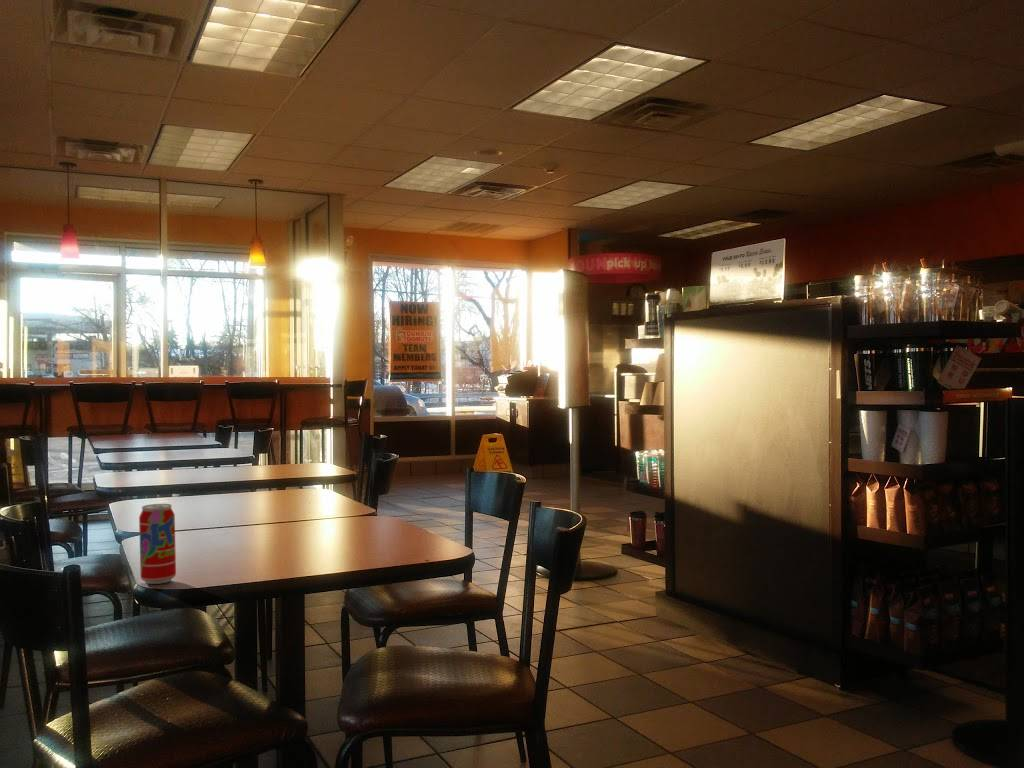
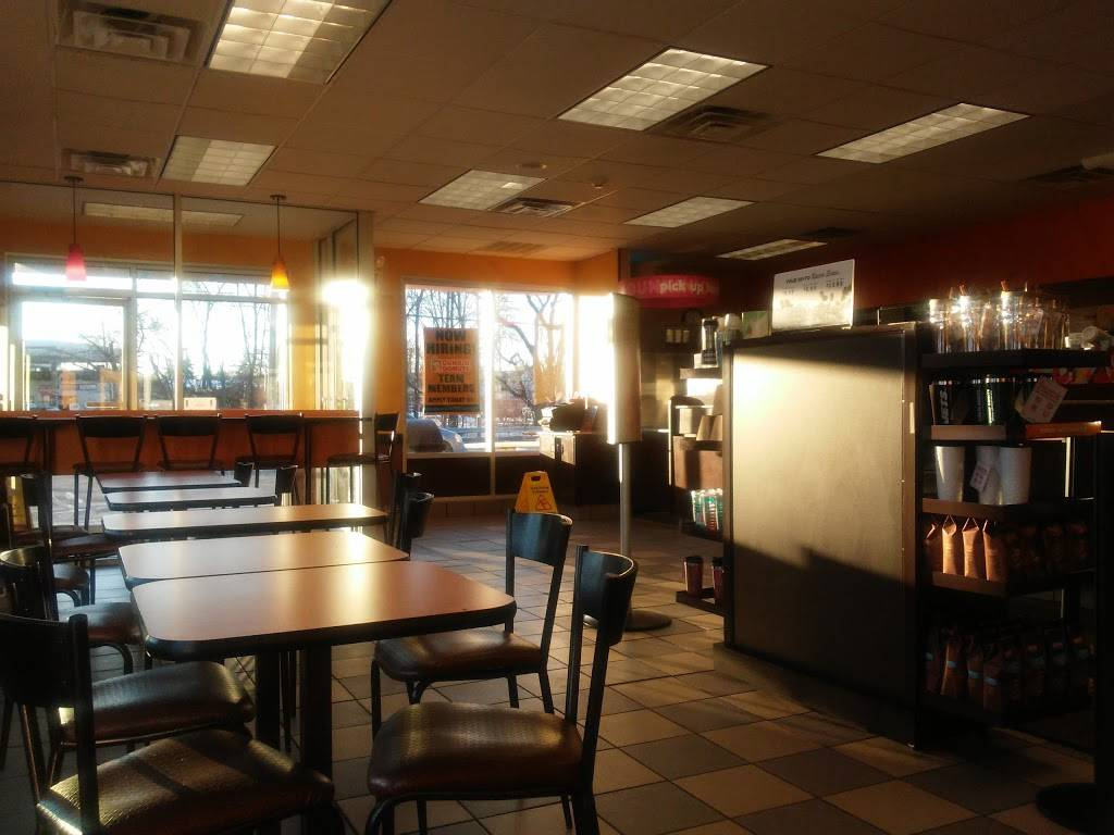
- beverage can [138,503,177,585]
